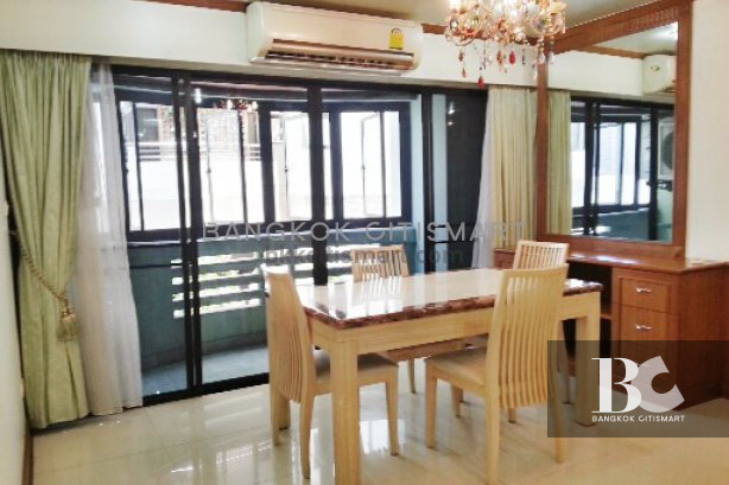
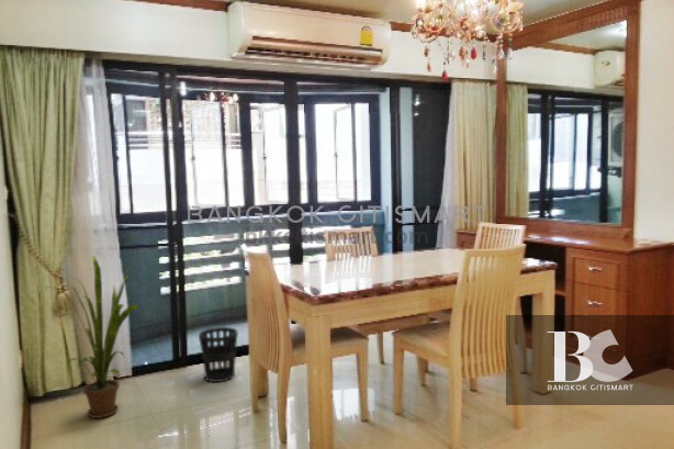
+ wastebasket [198,326,239,383]
+ house plant [45,255,141,419]
